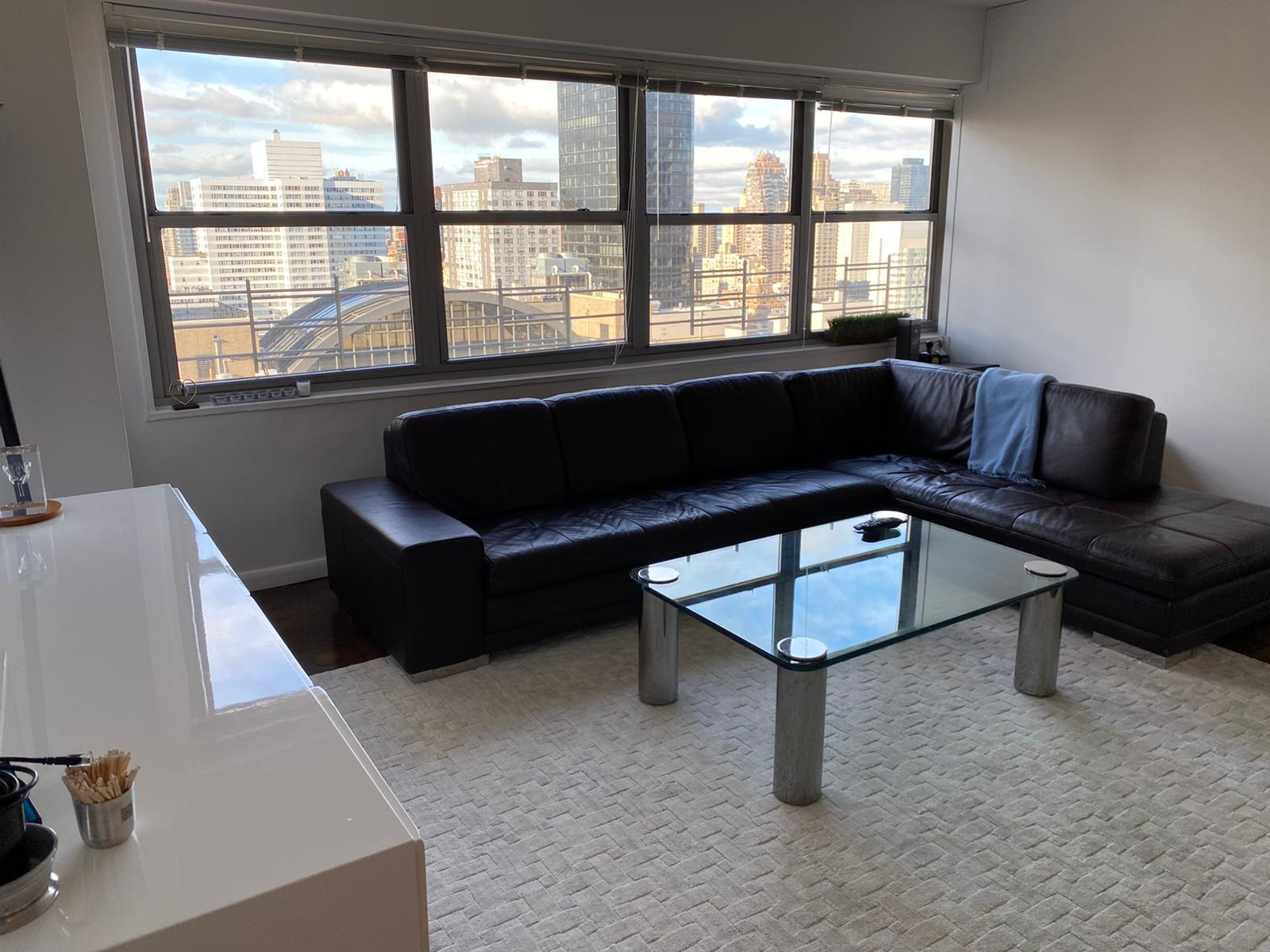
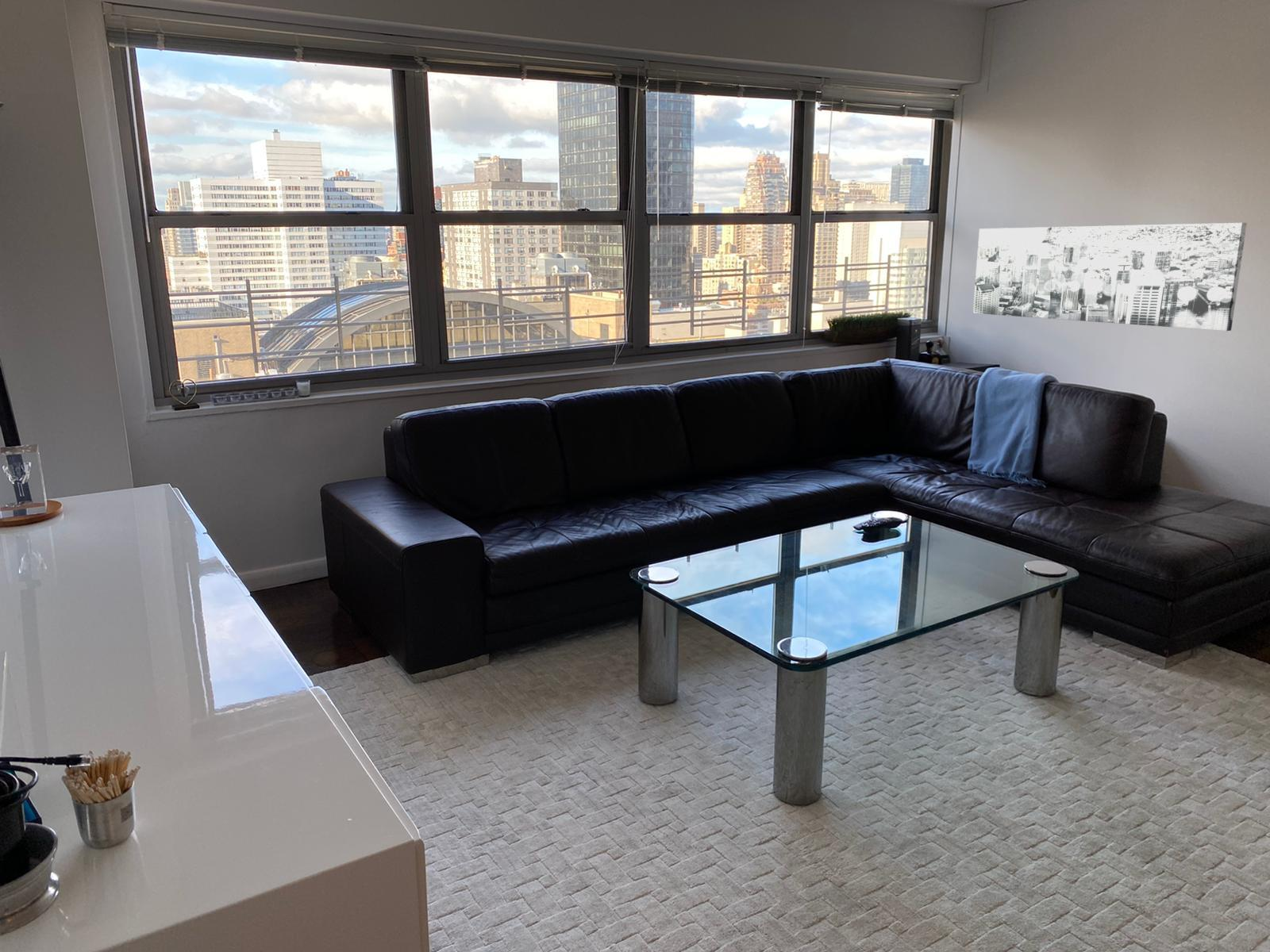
+ wall art [972,222,1248,332]
